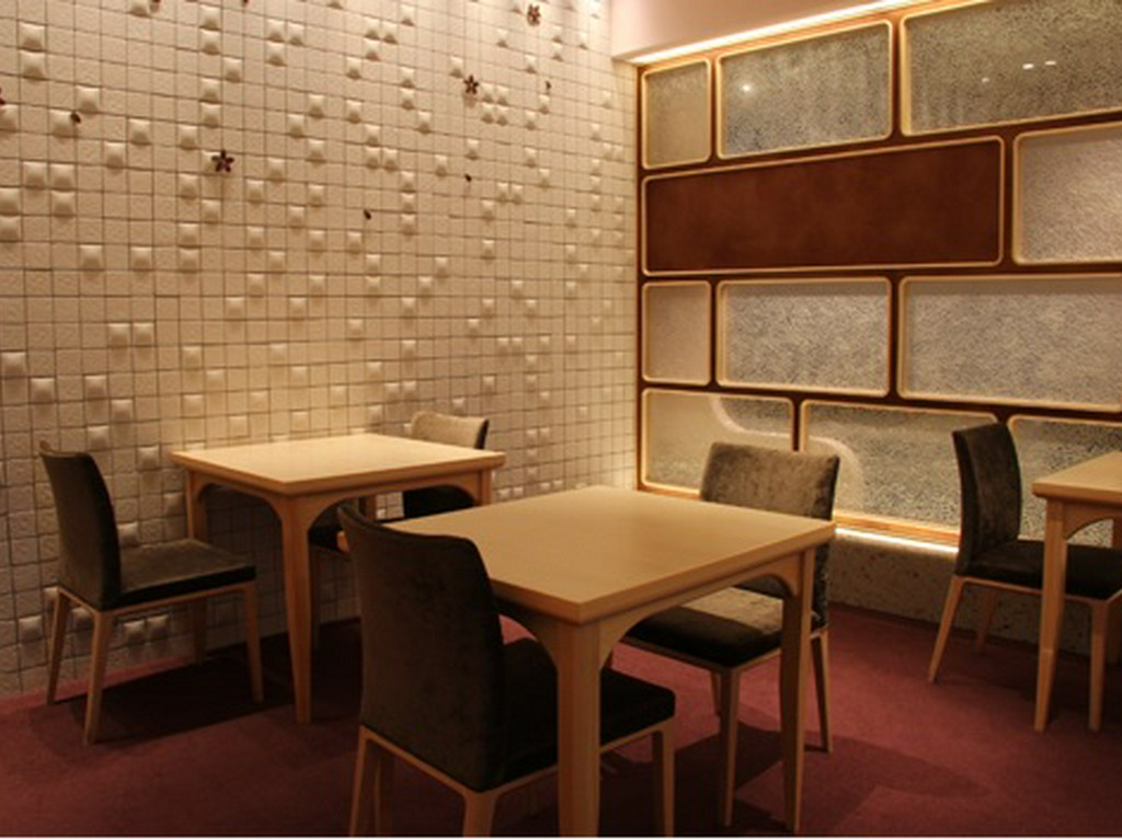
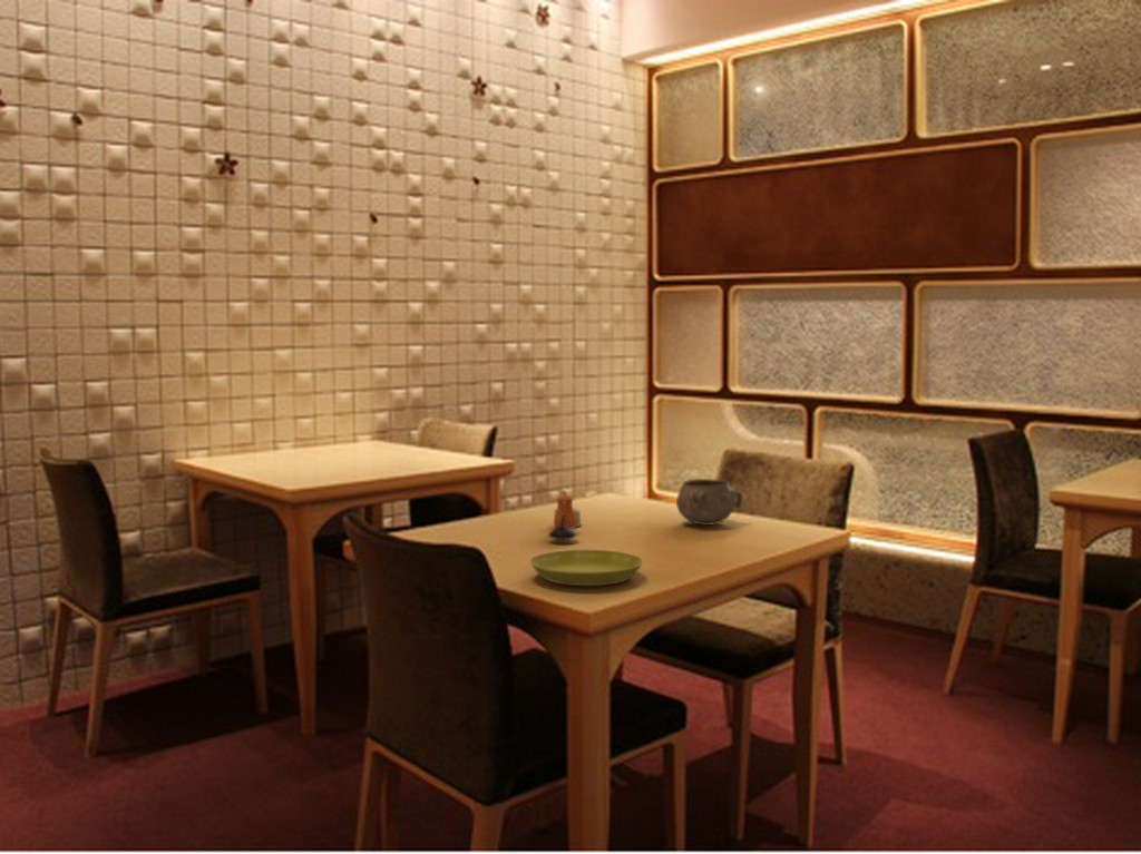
+ teapot [547,490,582,541]
+ saucer [529,549,644,587]
+ decorative bowl [675,478,743,527]
